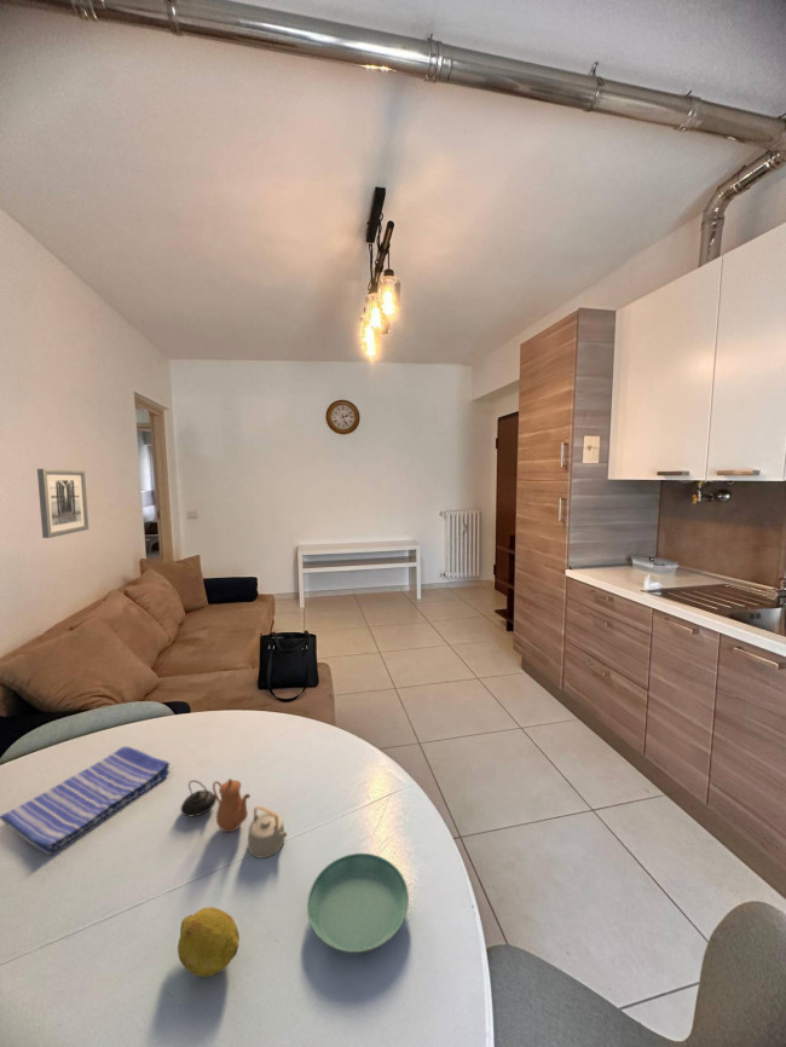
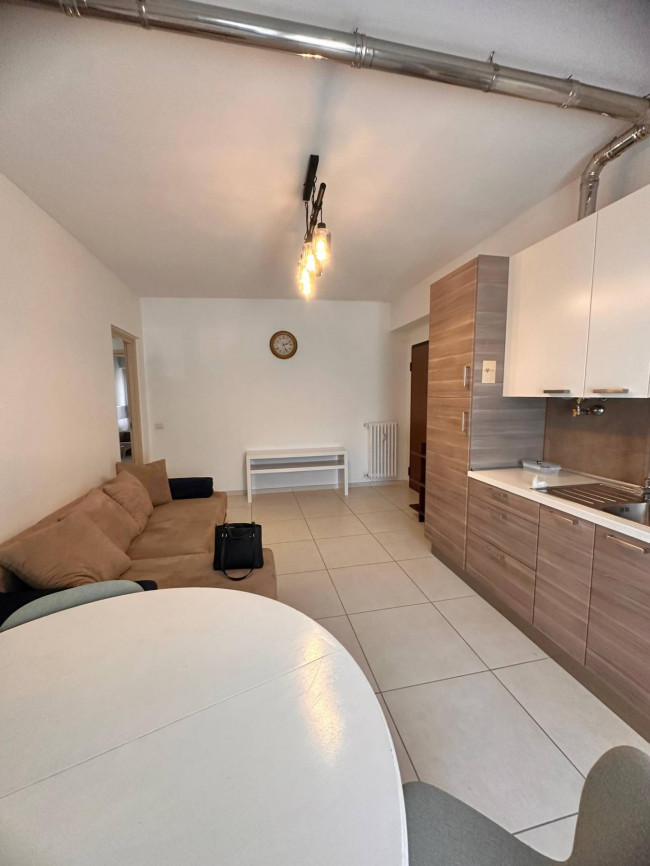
- wall art [36,468,89,539]
- teapot [179,777,288,860]
- saucer [306,852,410,955]
- dish towel [0,745,172,856]
- fruit [177,906,241,978]
